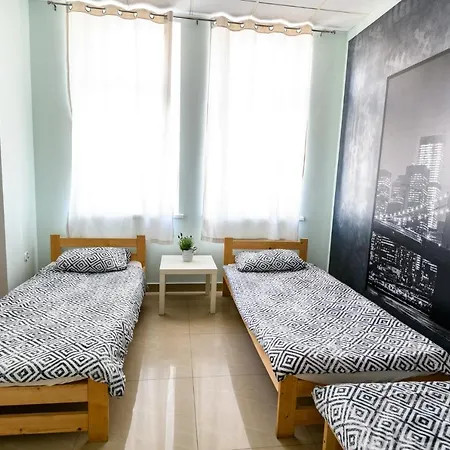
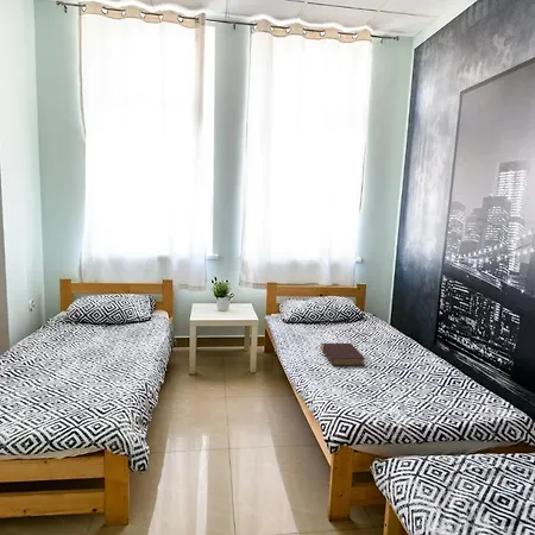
+ book [320,342,366,367]
